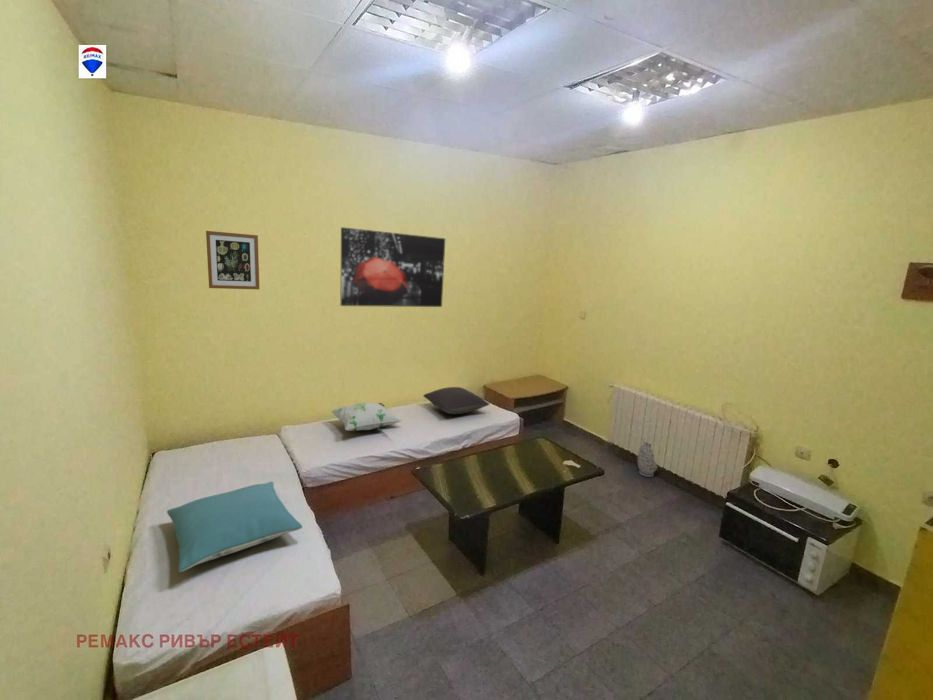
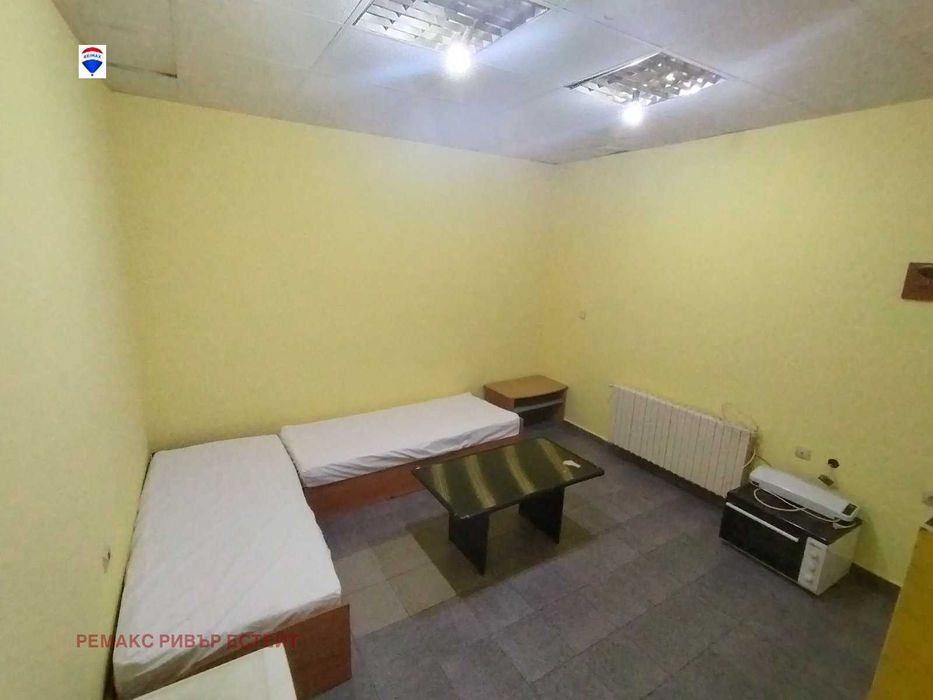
- pillow [422,386,491,415]
- vase [636,440,659,478]
- decorative pillow [330,401,403,432]
- wall art [339,226,446,308]
- wall art [205,230,260,290]
- pillow [166,481,303,573]
